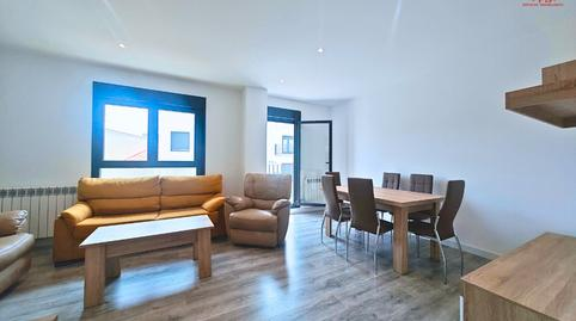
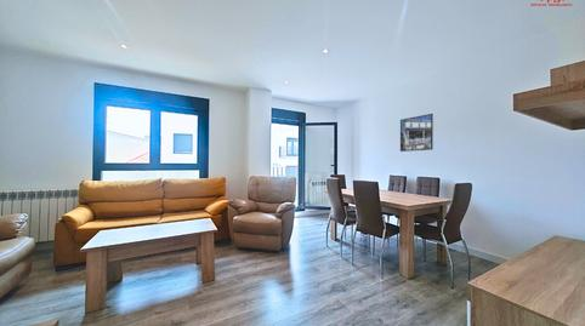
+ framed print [399,113,435,153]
